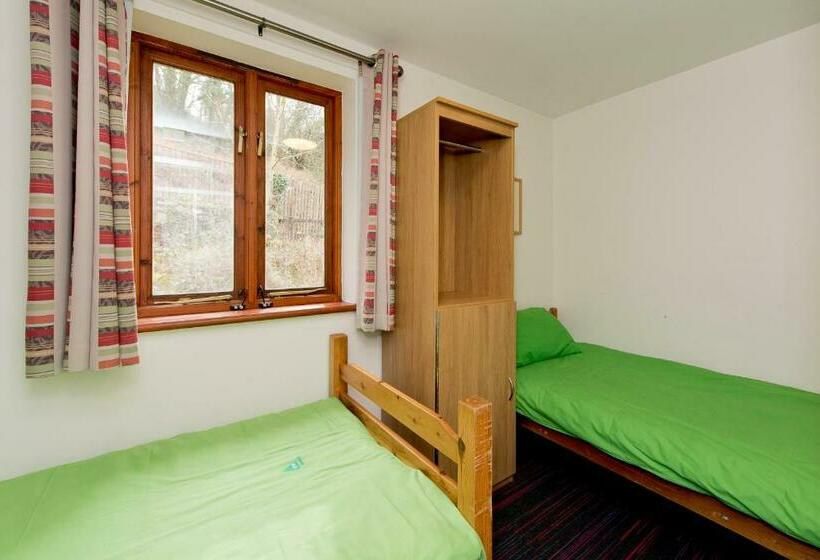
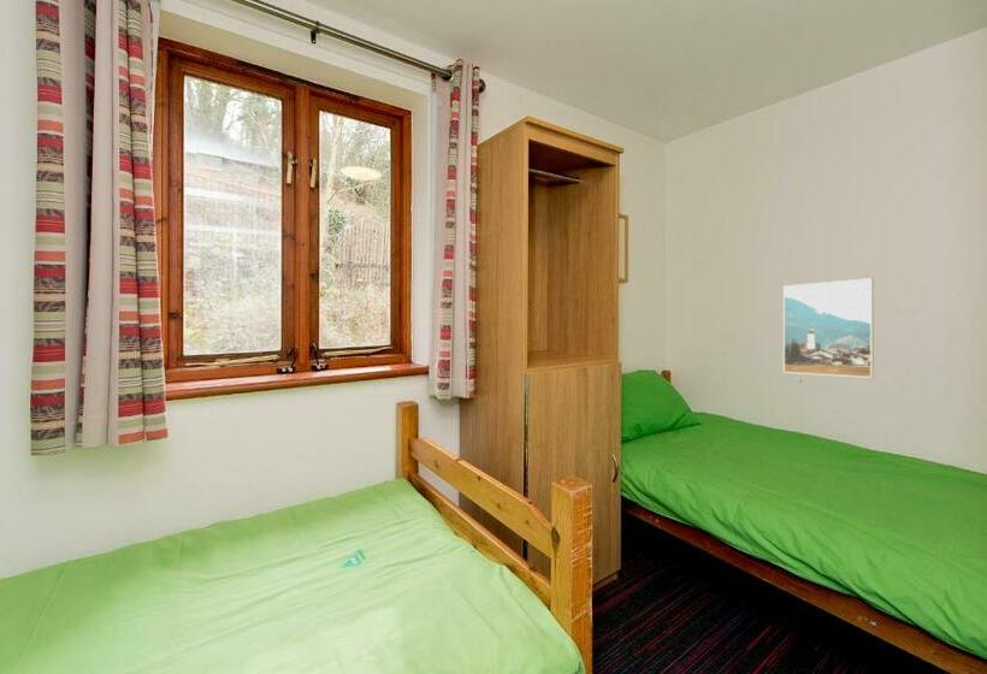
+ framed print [782,277,875,379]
